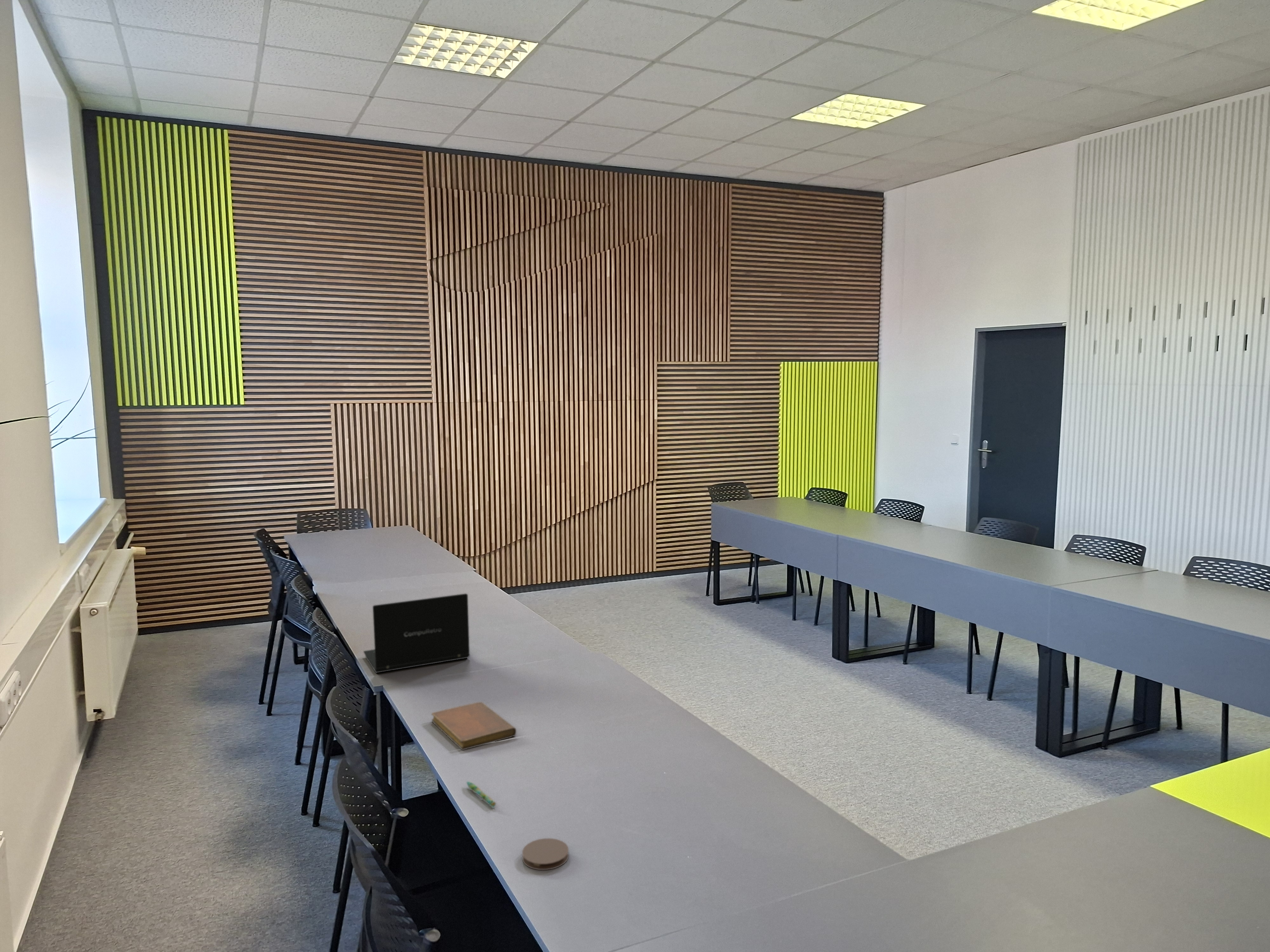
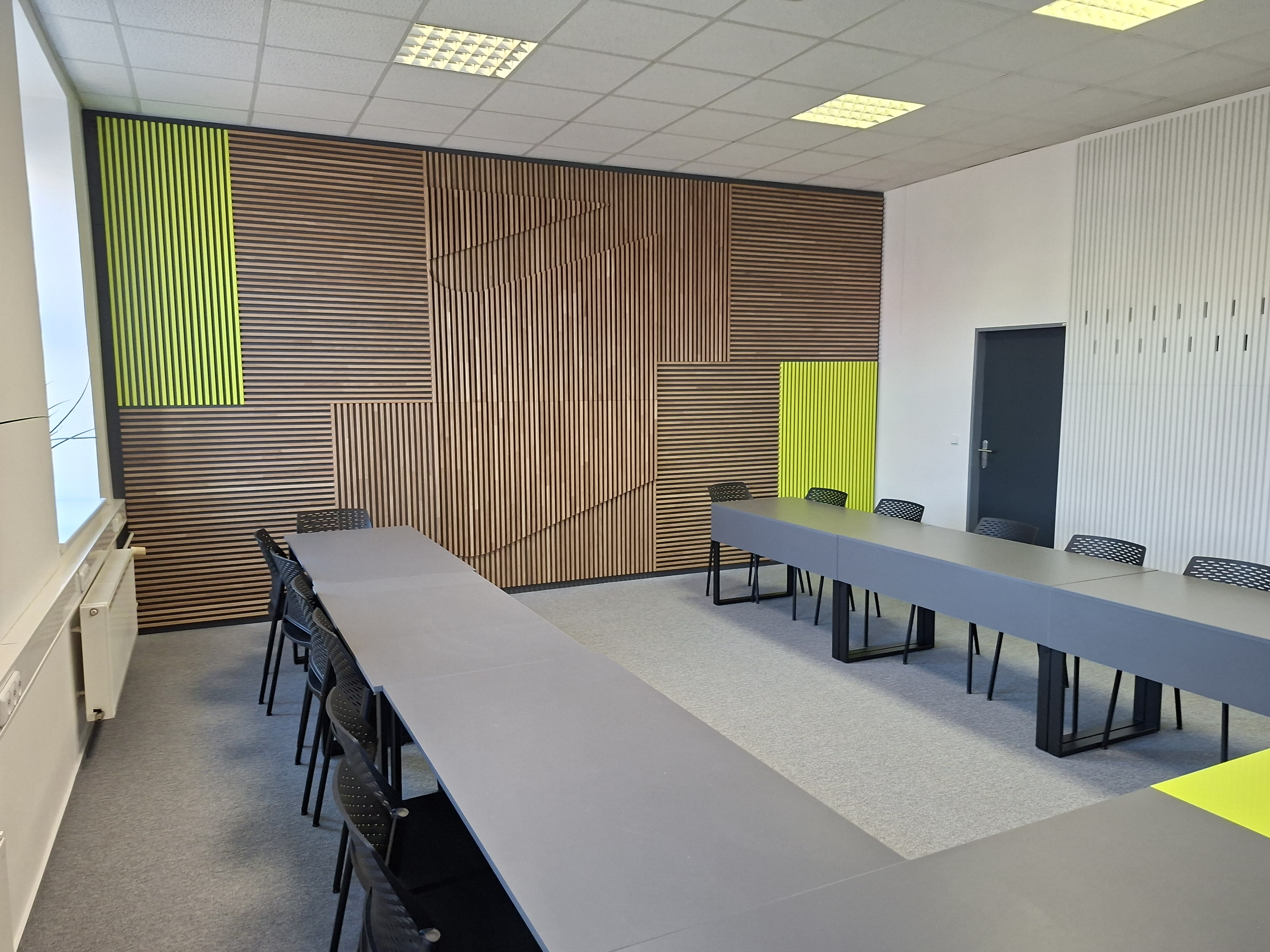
- notebook [431,702,517,750]
- laptop [363,593,471,673]
- coaster [522,838,569,870]
- pen [466,781,496,808]
